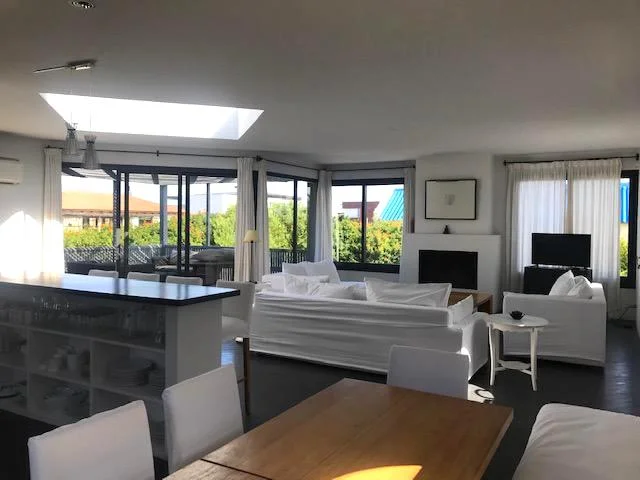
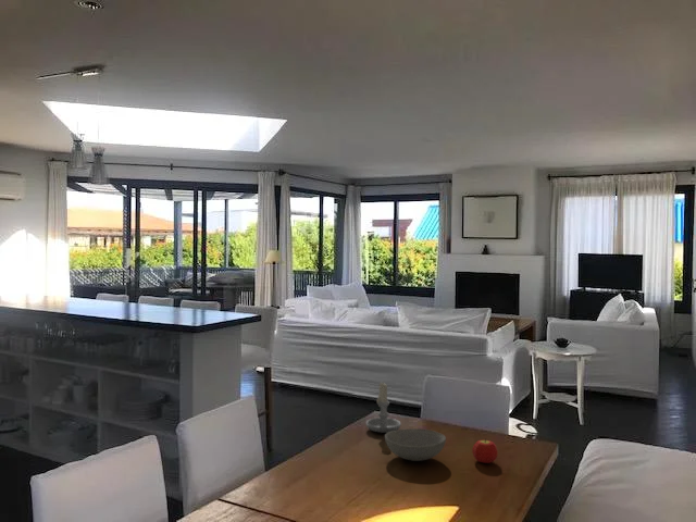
+ fruit [471,438,498,464]
+ candle [365,381,402,434]
+ bowl [384,427,447,462]
